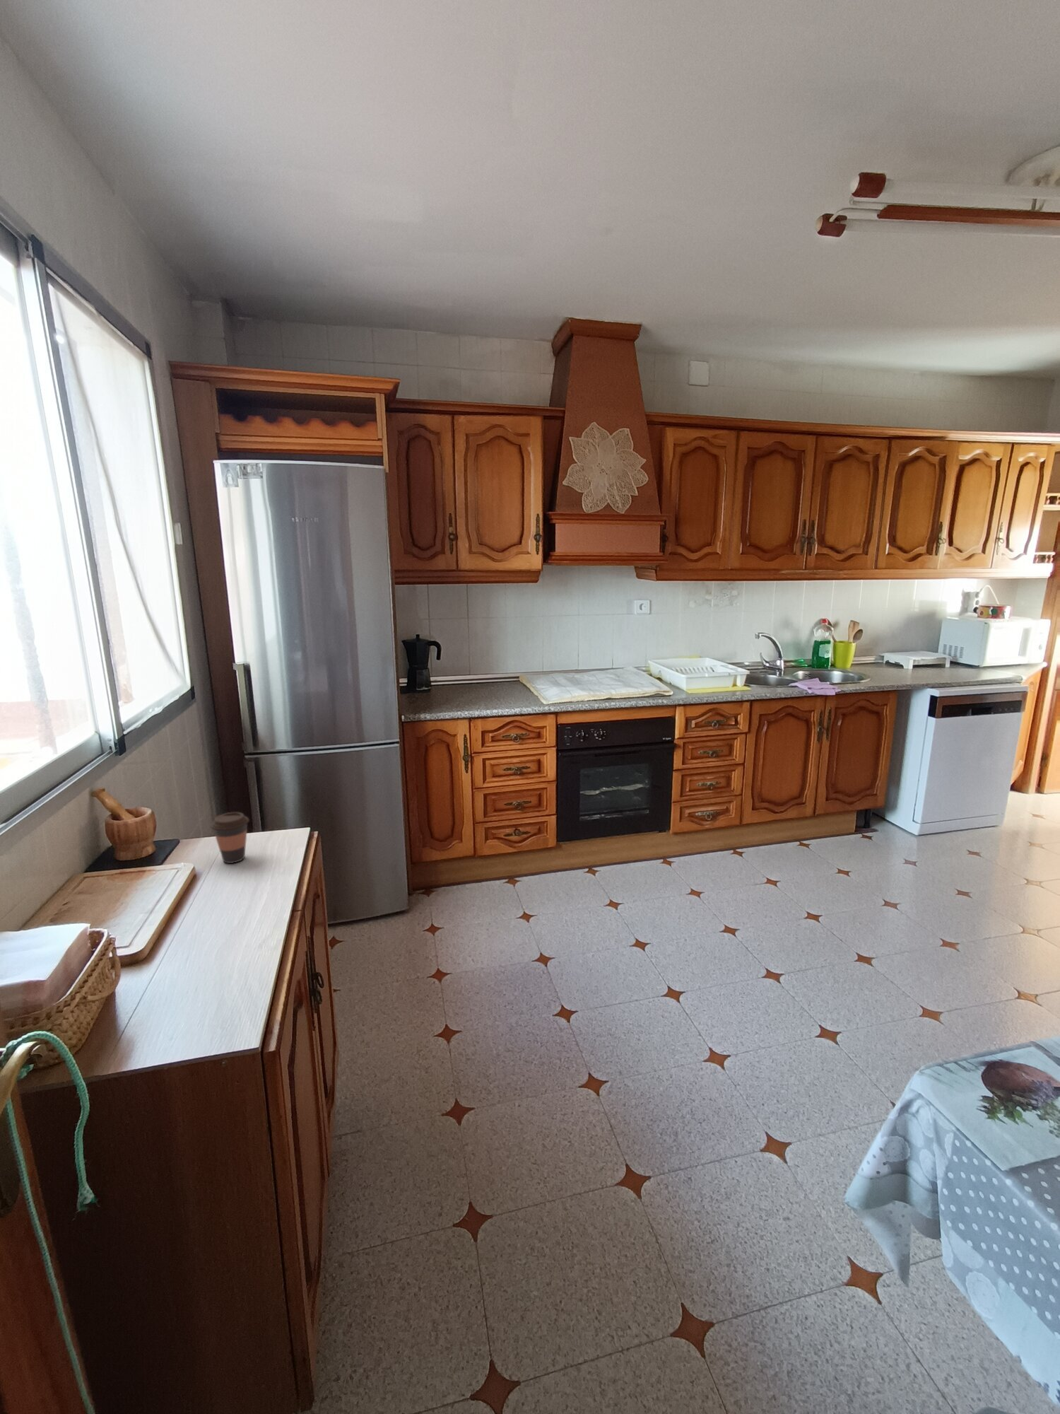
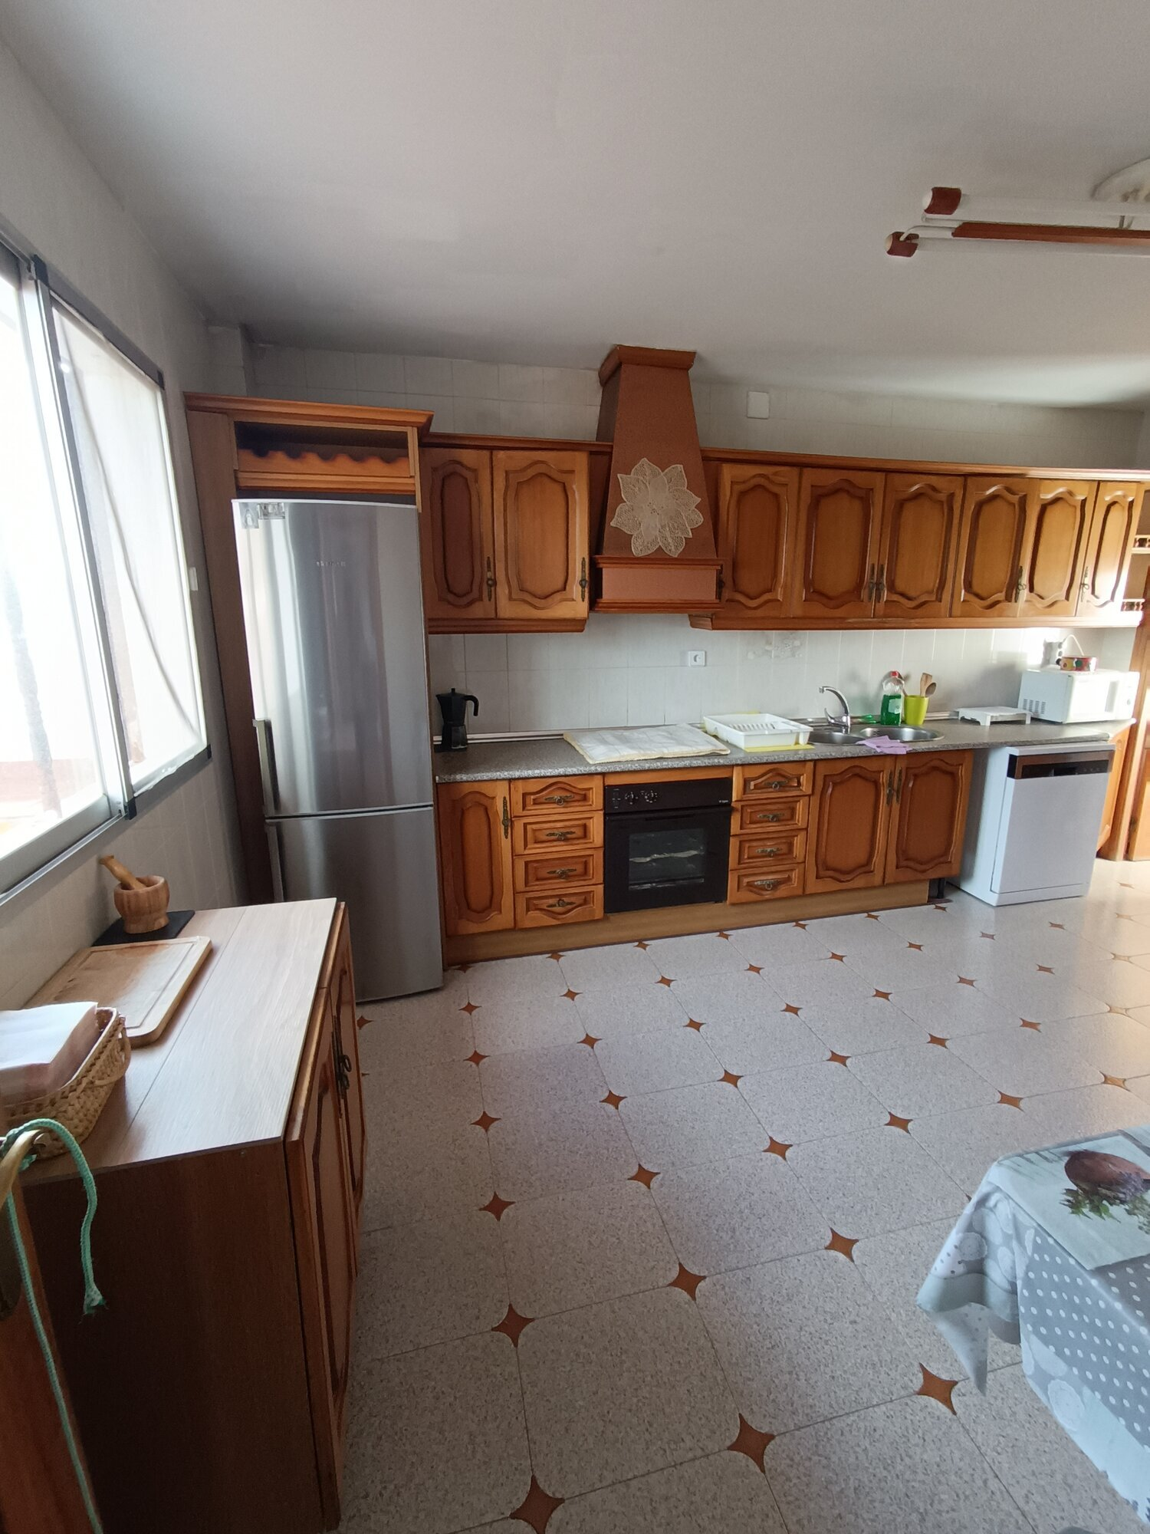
- coffee cup [209,812,251,864]
